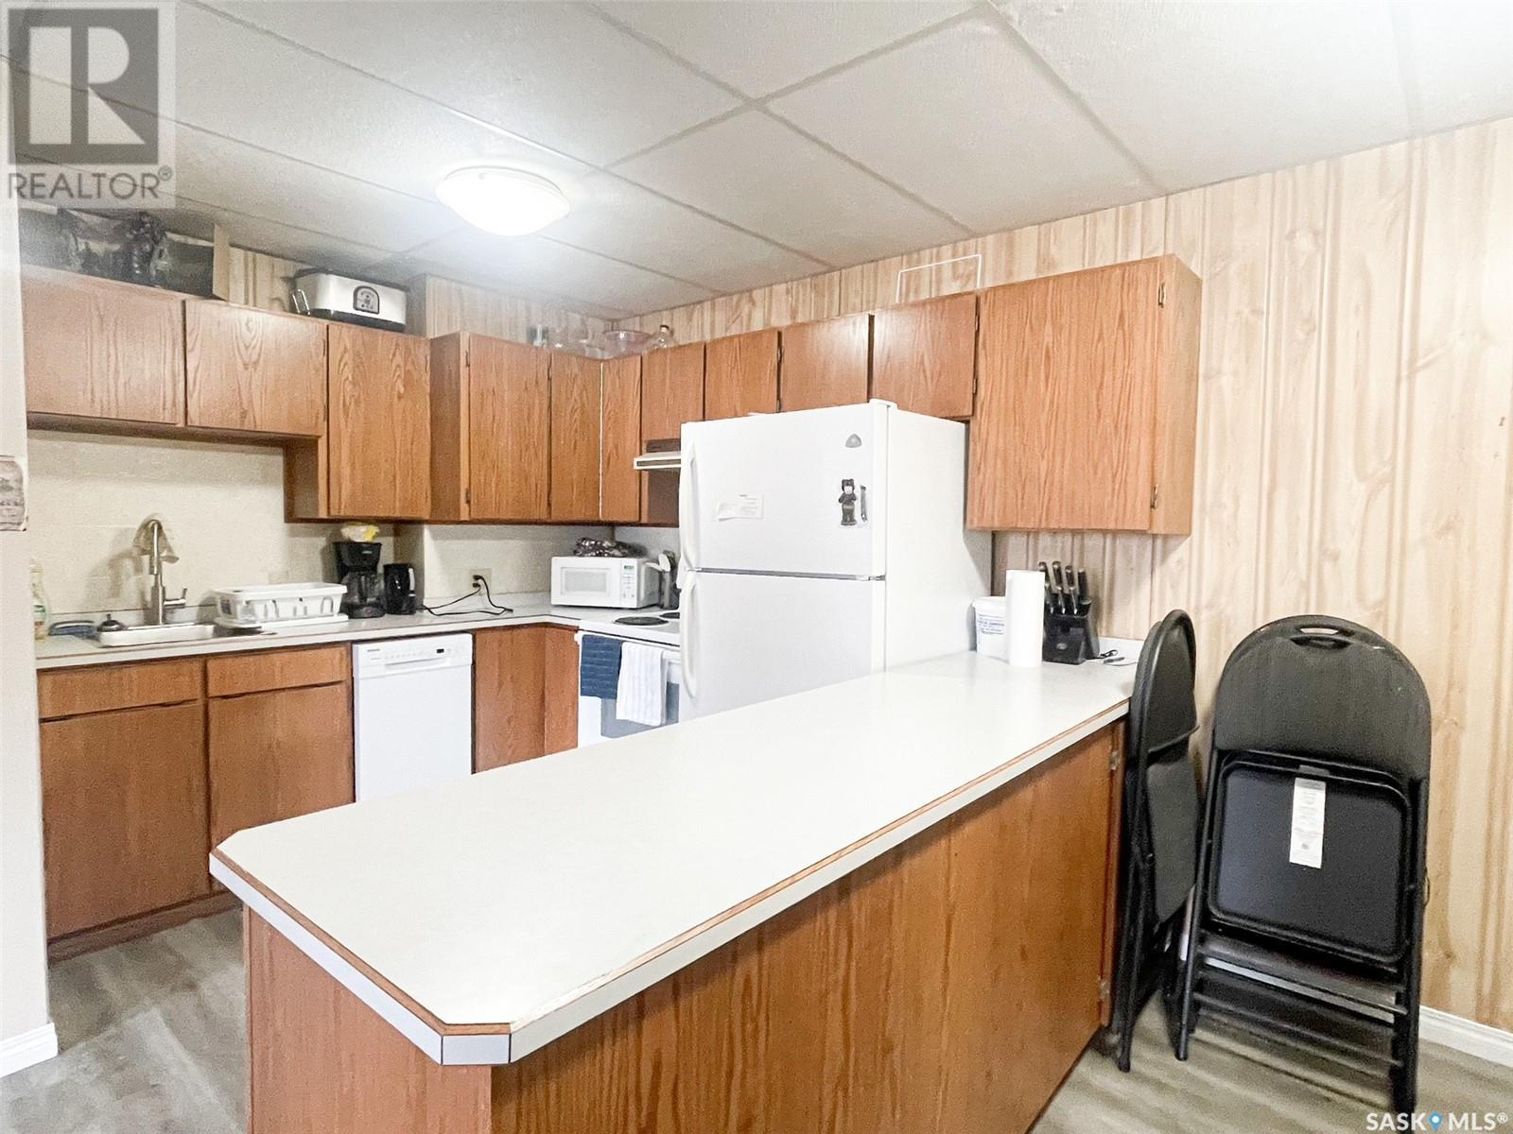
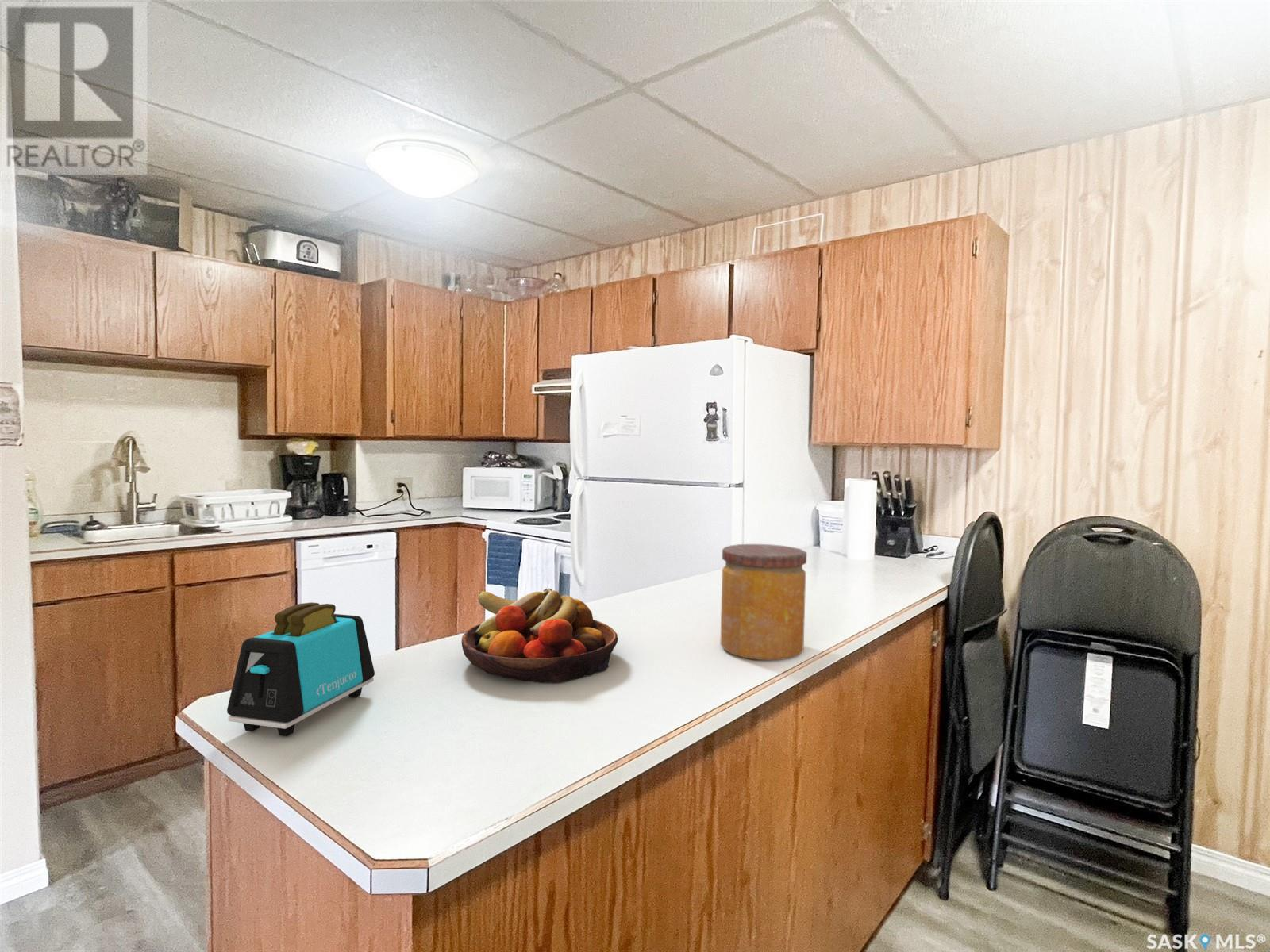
+ toaster [226,601,375,737]
+ jar [720,543,807,661]
+ fruit bowl [460,588,618,684]
